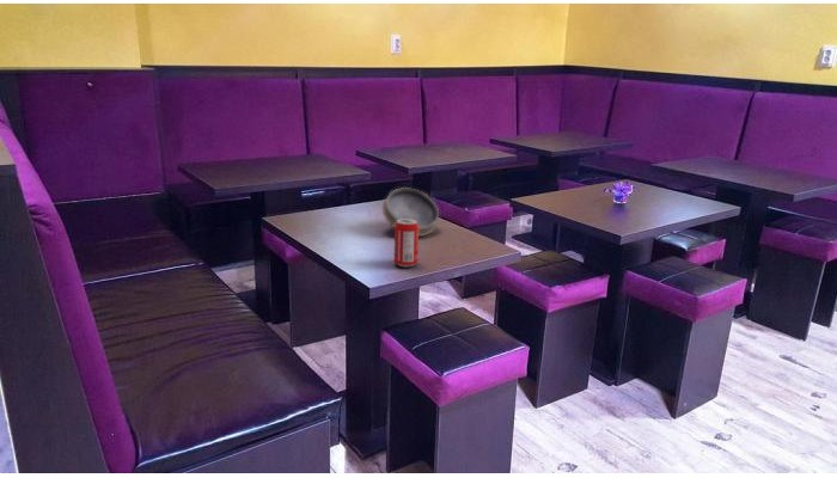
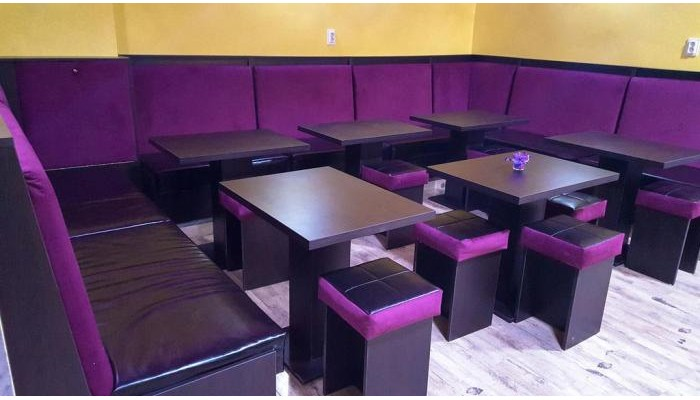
- ashtray [381,186,440,238]
- beverage can [393,219,420,268]
